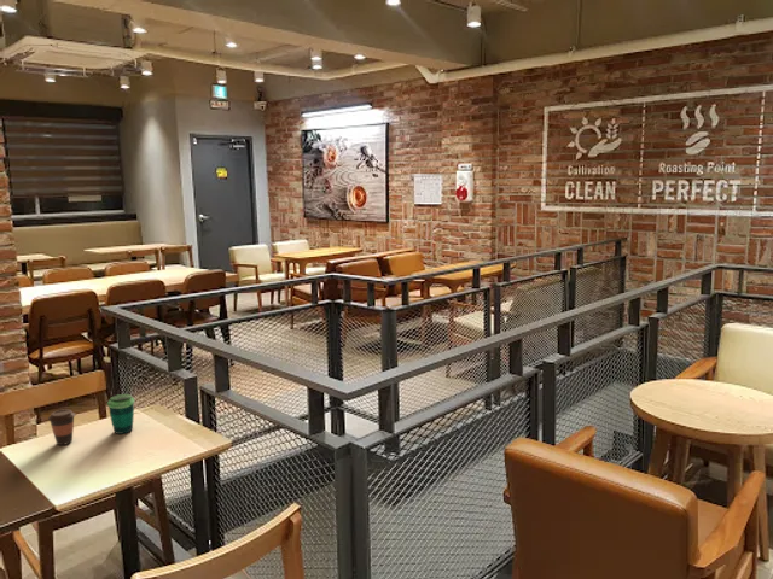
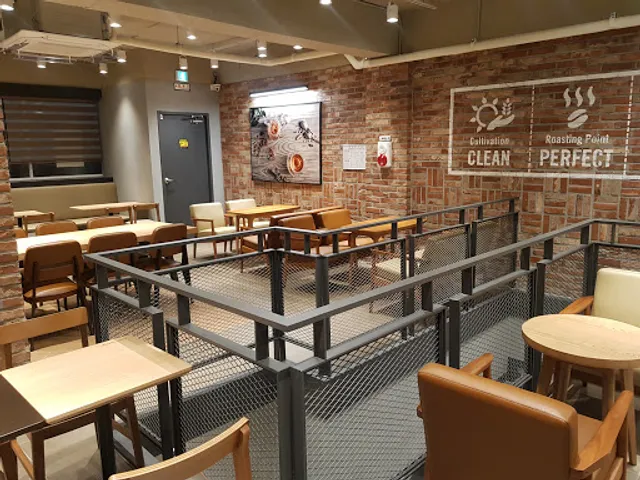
- cup [106,393,135,435]
- coffee cup [47,408,76,446]
